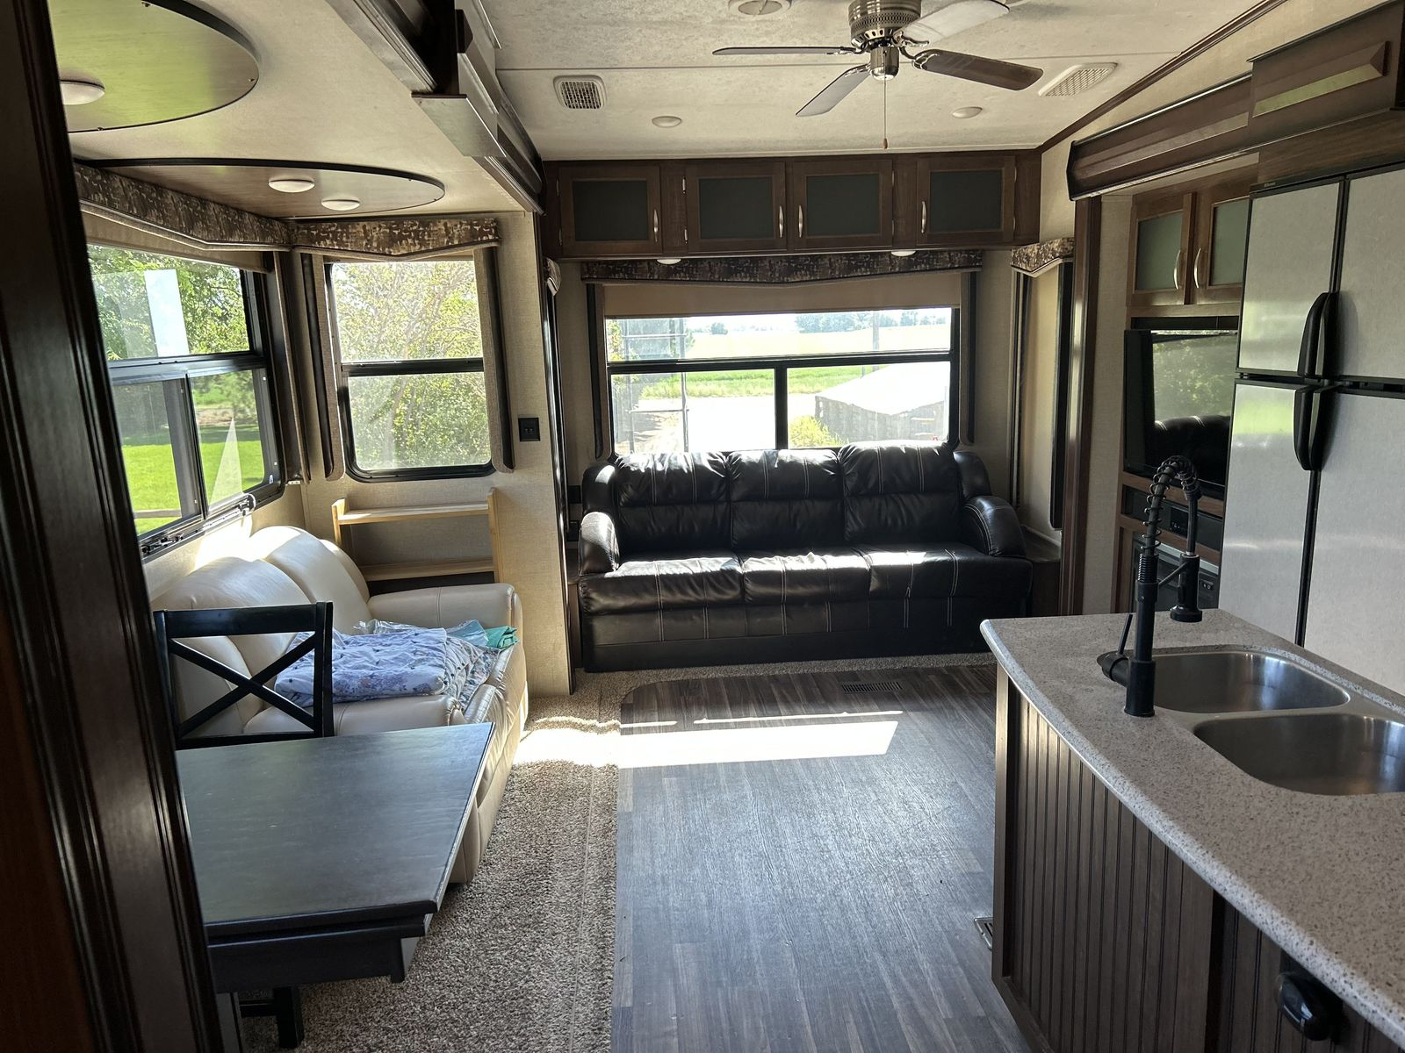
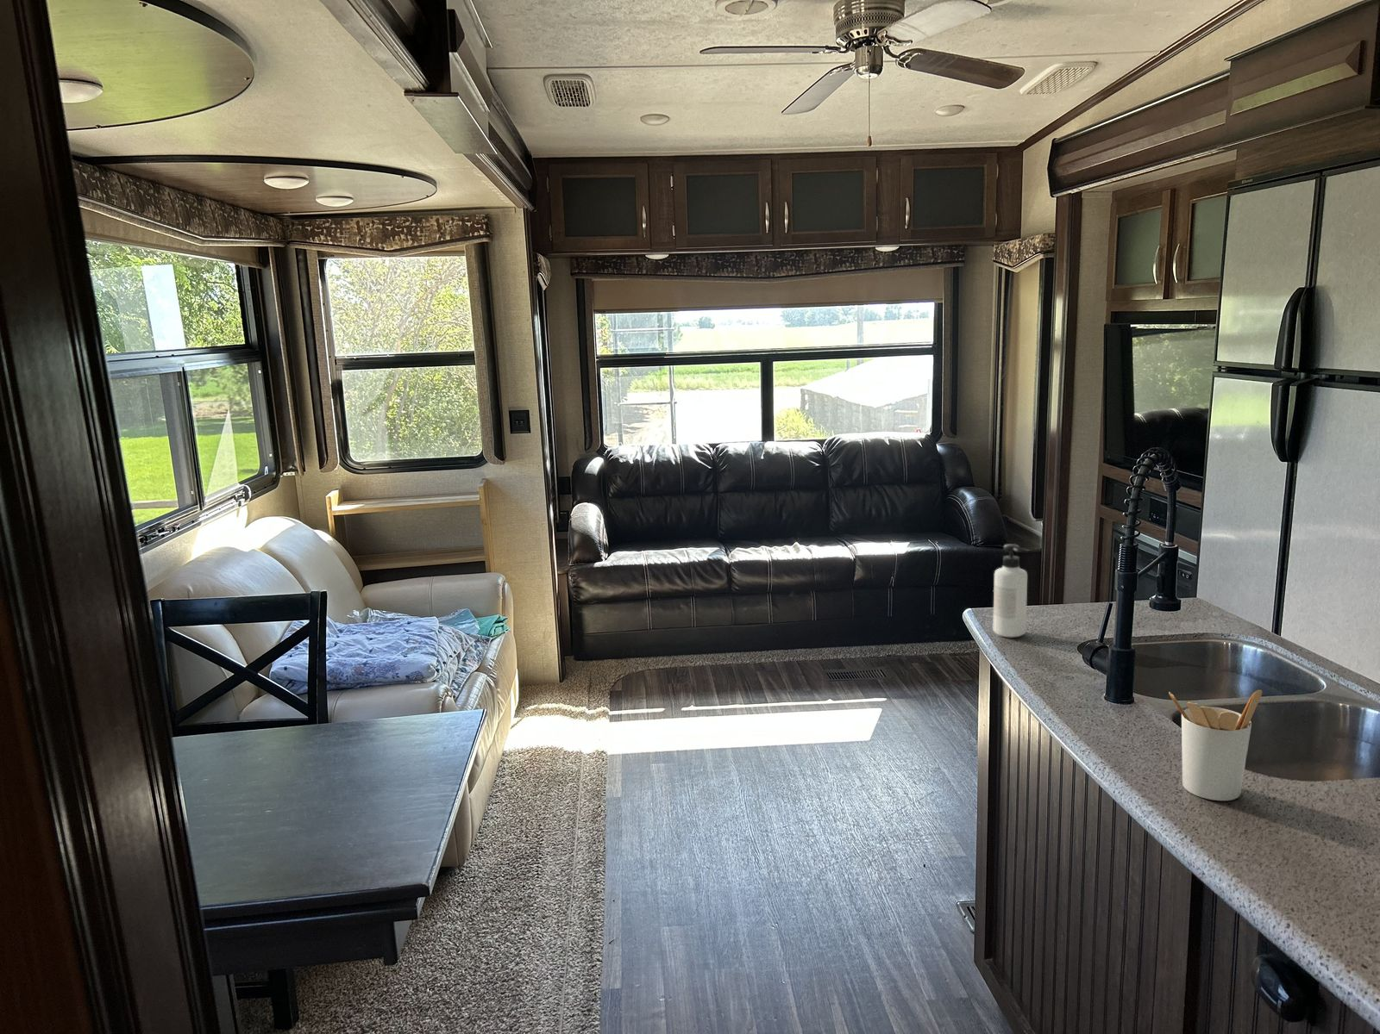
+ soap dispenser [993,543,1028,639]
+ utensil holder [1168,690,1263,802]
